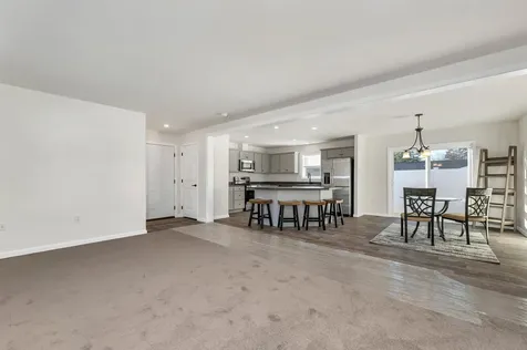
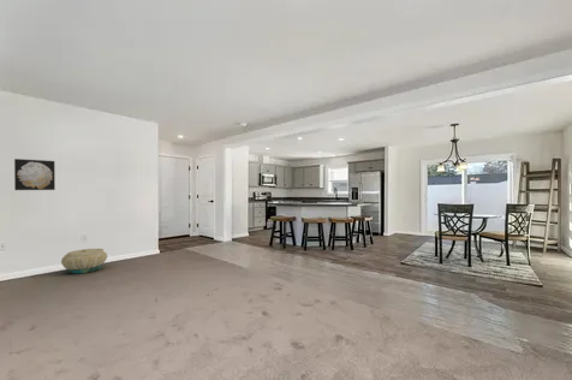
+ basket [60,248,108,274]
+ wall art [13,158,56,191]
